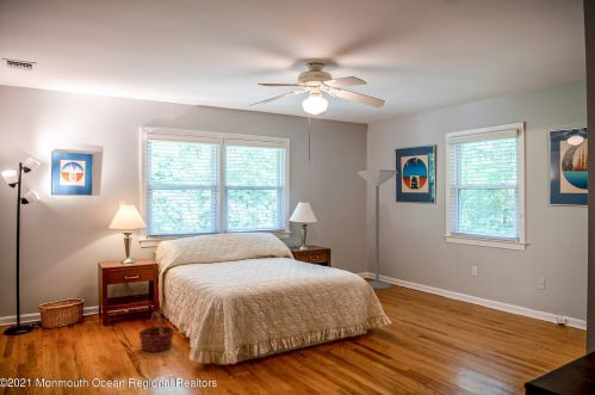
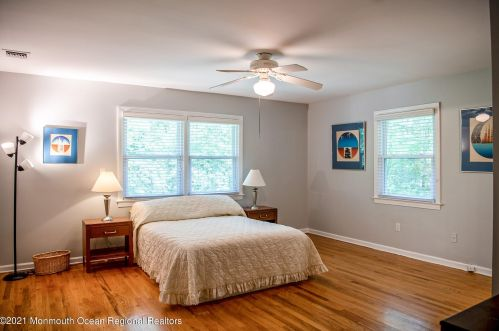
- basket [137,310,175,353]
- floor lamp [357,169,398,290]
